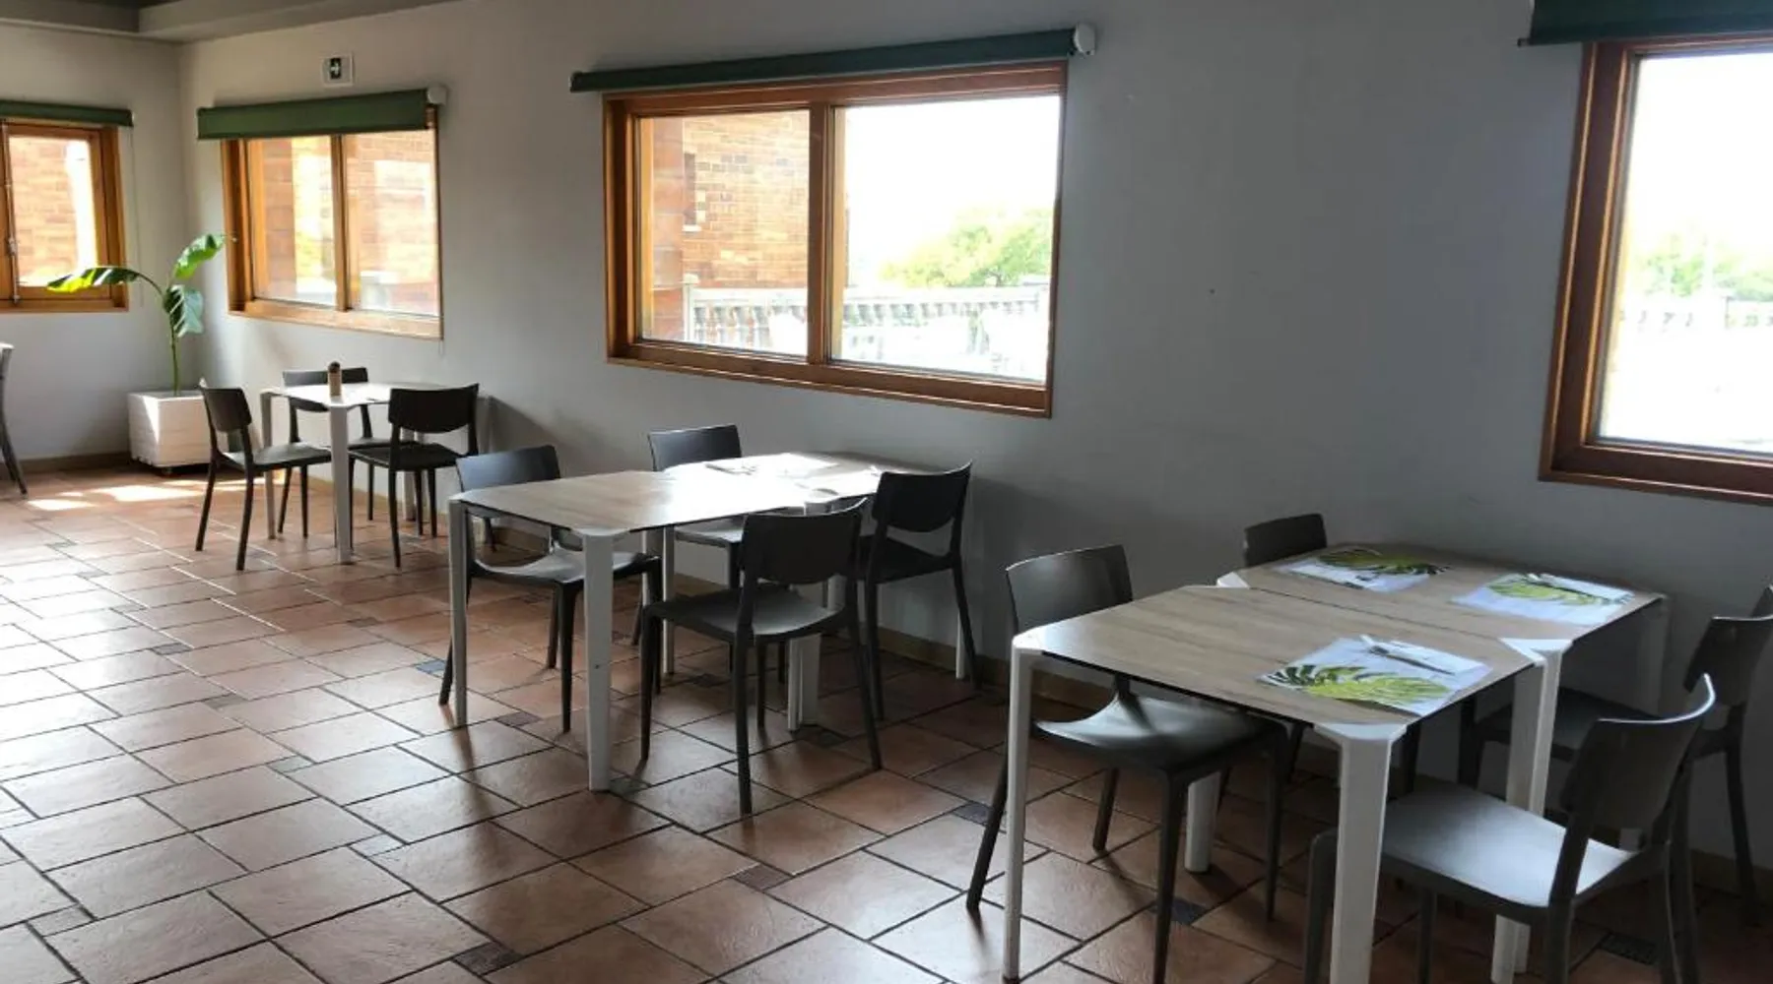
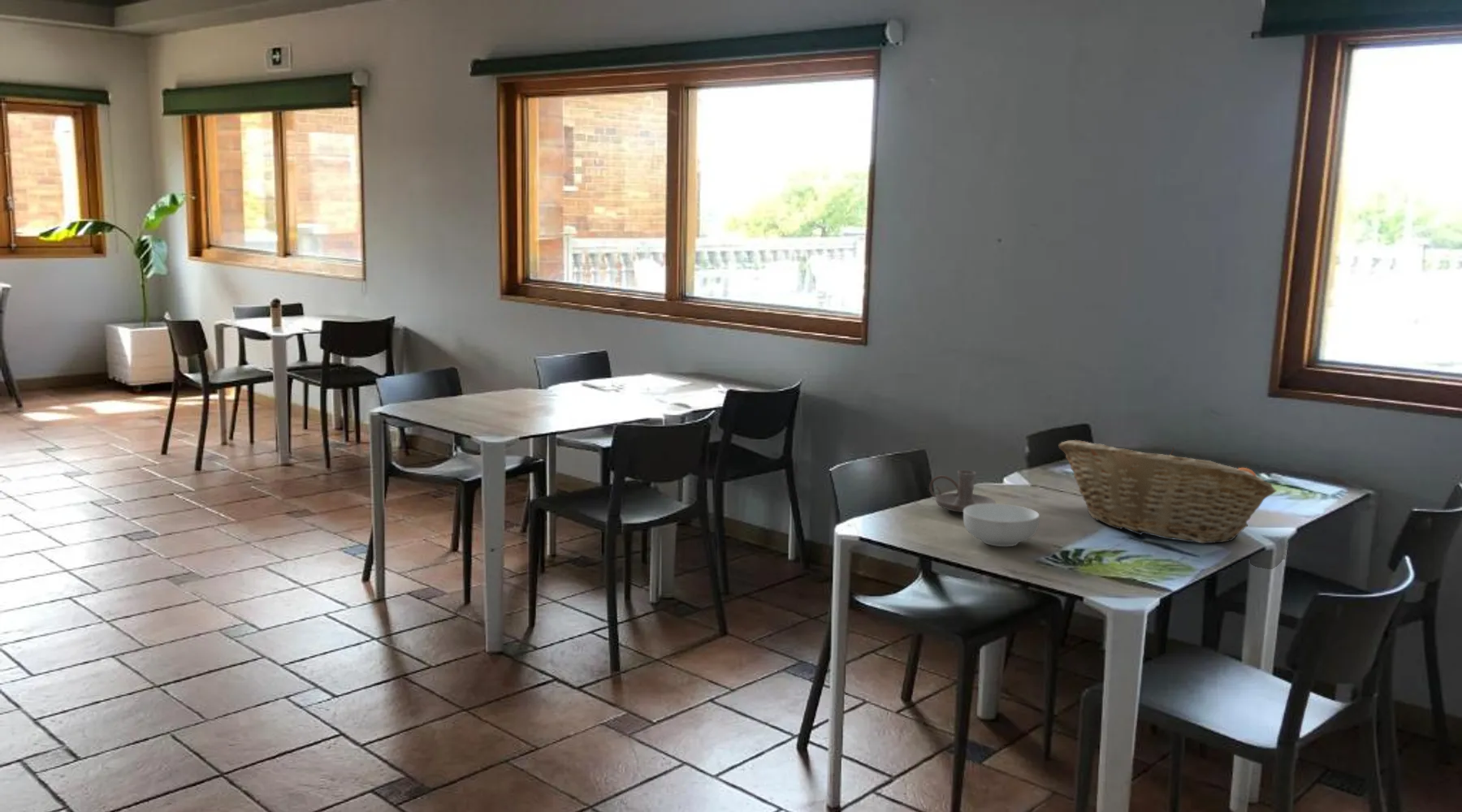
+ fruit basket [1058,439,1278,544]
+ cereal bowl [962,503,1040,547]
+ candle holder [928,469,996,513]
